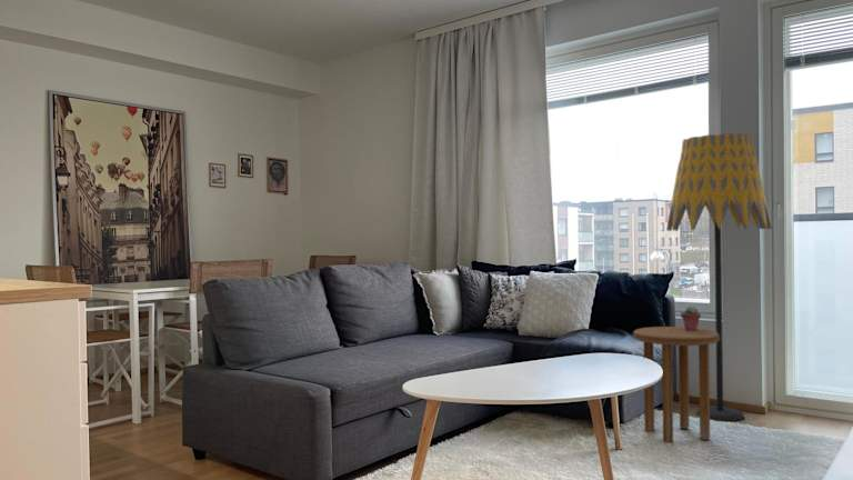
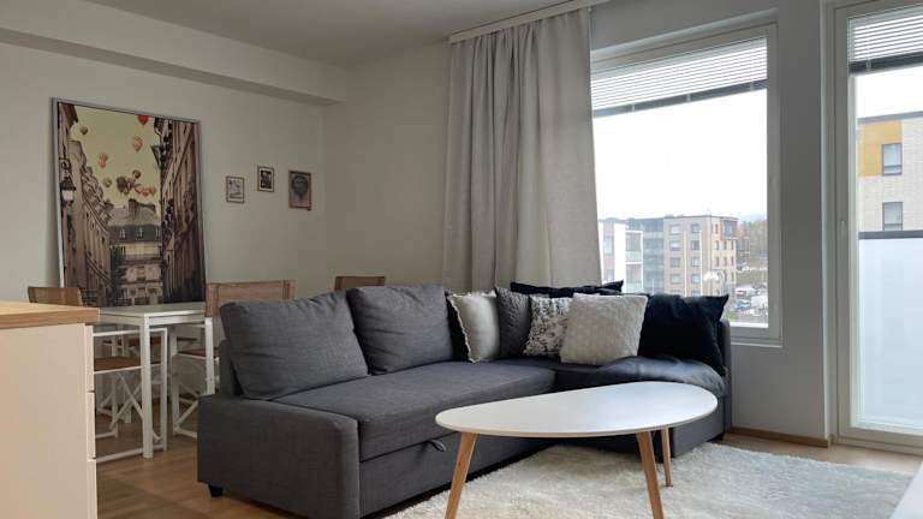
- side table [632,326,720,443]
- potted succulent [680,304,702,331]
- floor lamp [665,132,773,422]
